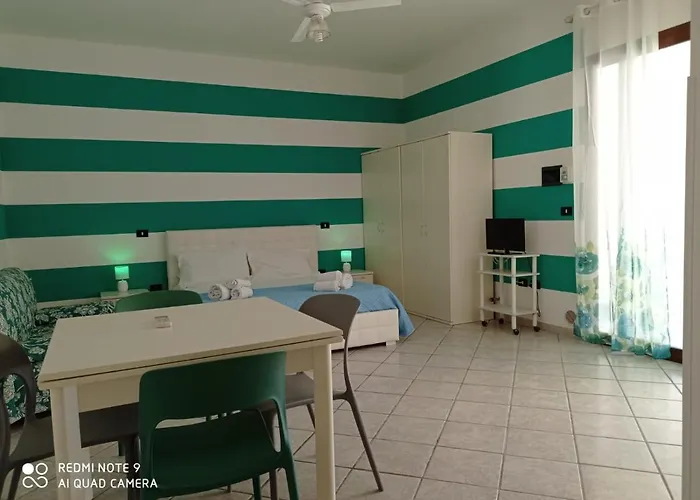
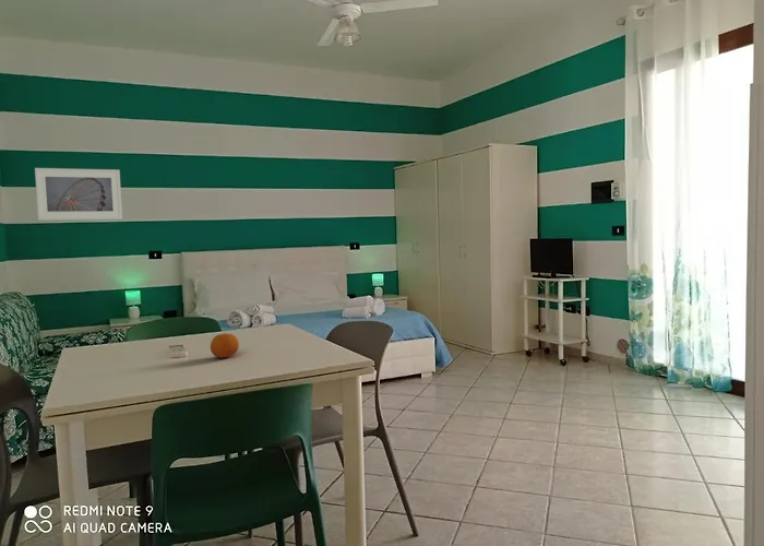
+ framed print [34,167,123,222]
+ fruit [210,332,240,359]
